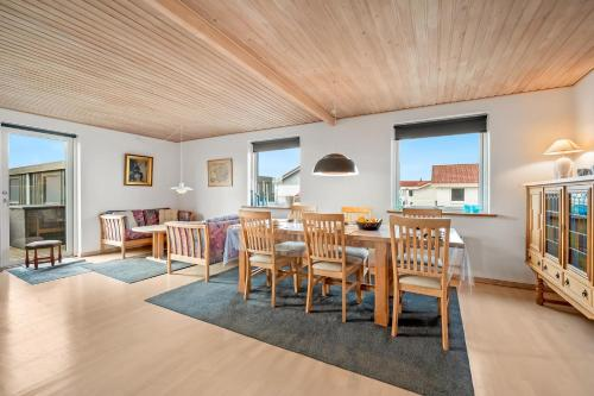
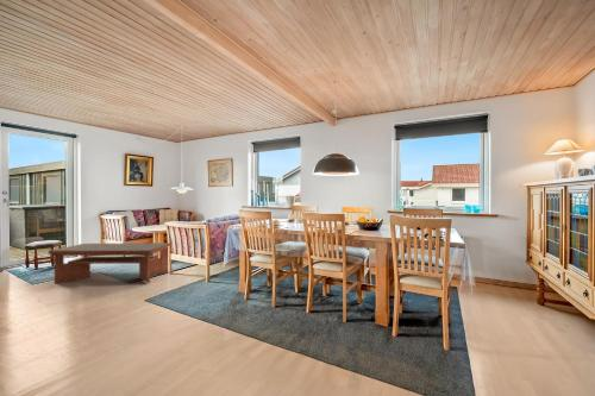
+ coffee table [48,241,173,284]
